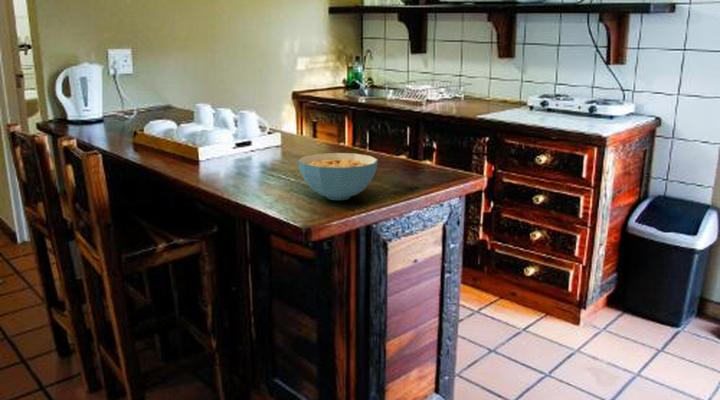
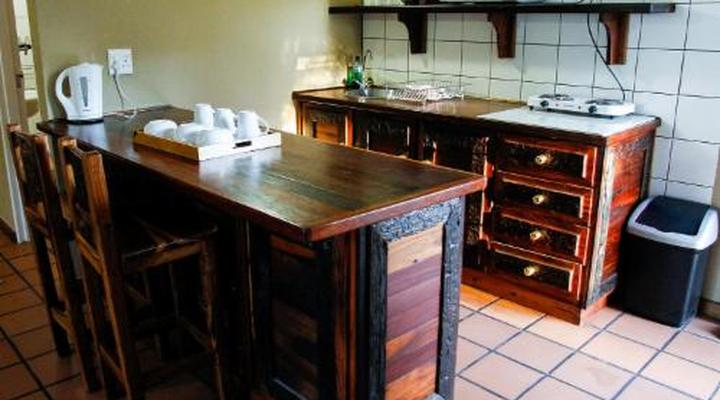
- cereal bowl [297,152,379,201]
